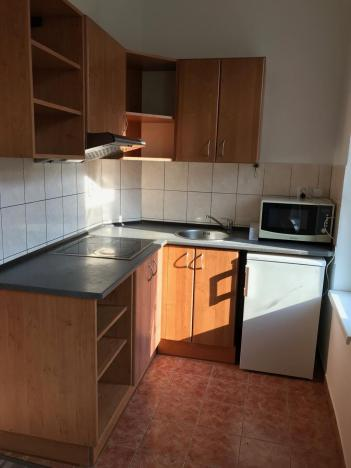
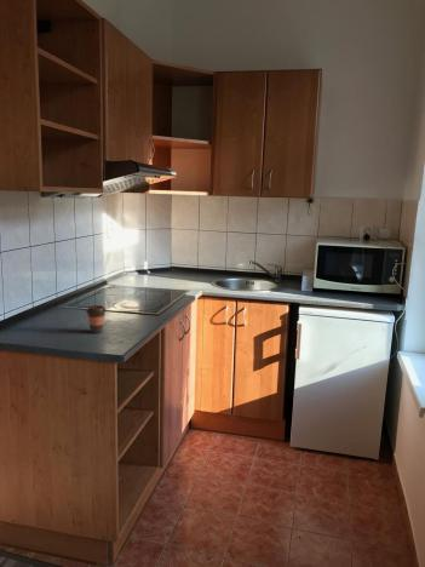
+ coffee cup [85,304,108,334]
